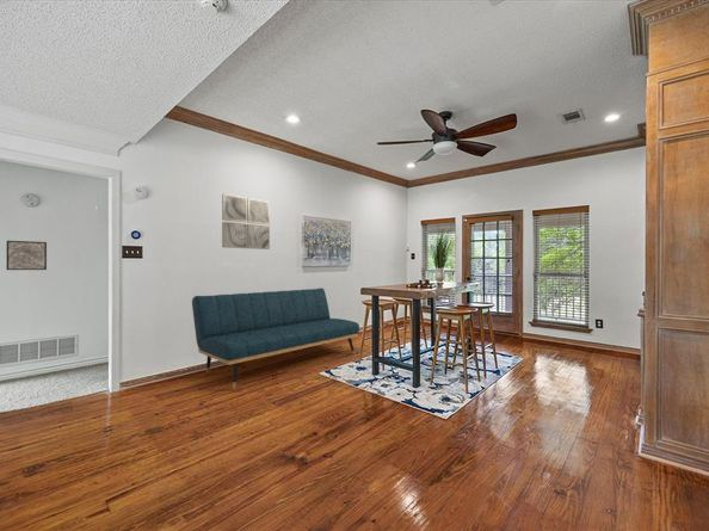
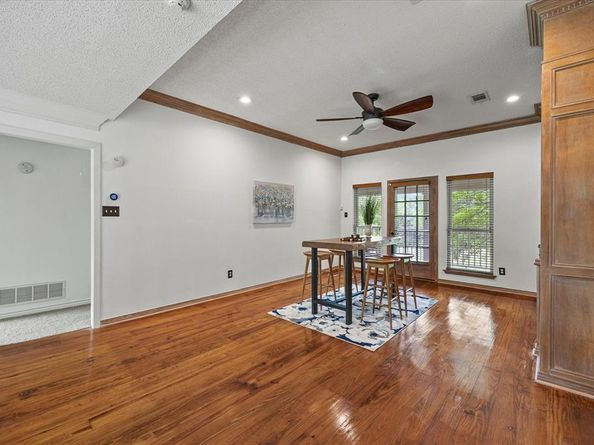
- wall art [6,240,48,271]
- wall art [221,193,271,251]
- sofa [191,286,360,389]
